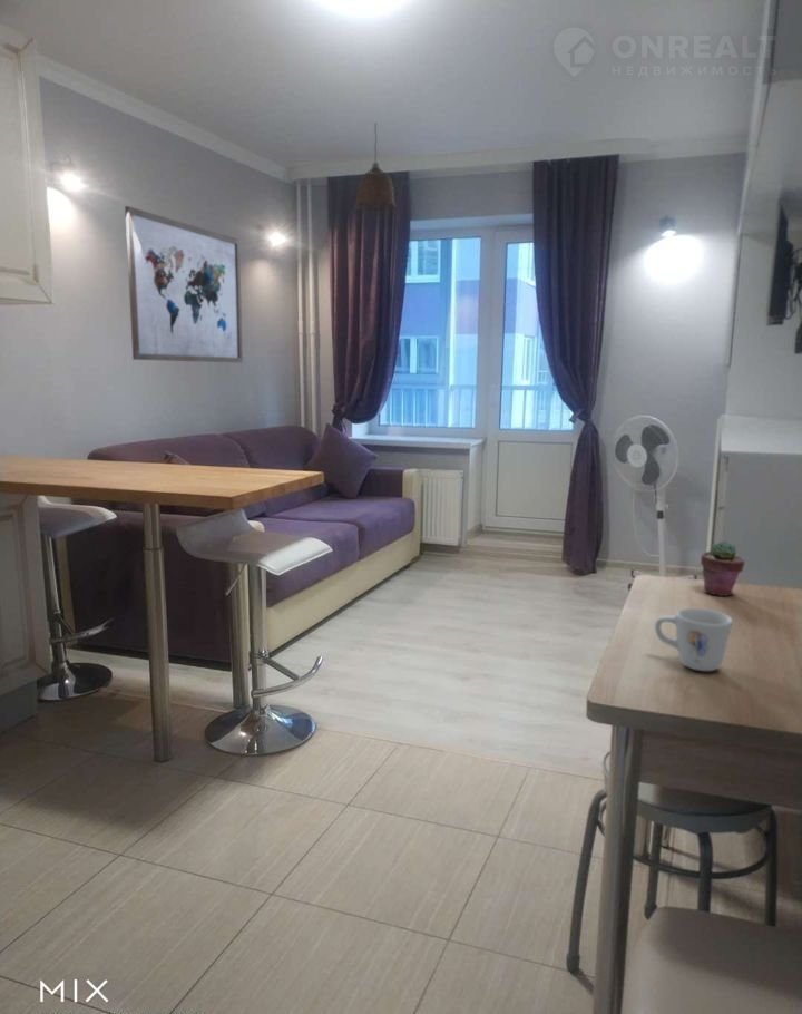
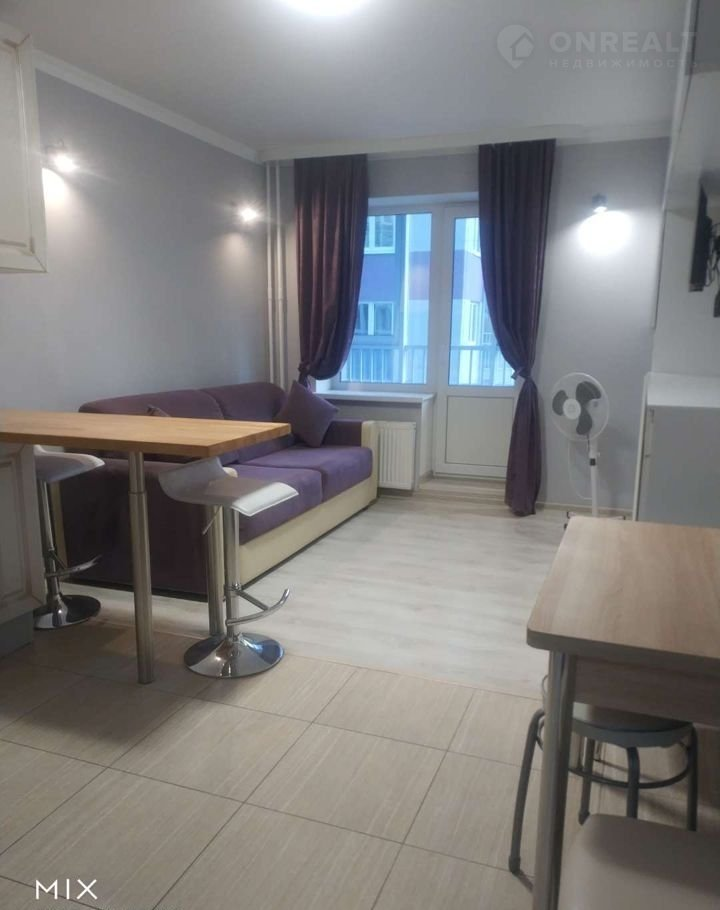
- mug [654,607,734,672]
- pendant lamp [353,121,398,213]
- wall art [124,205,244,363]
- potted succulent [700,540,745,597]
